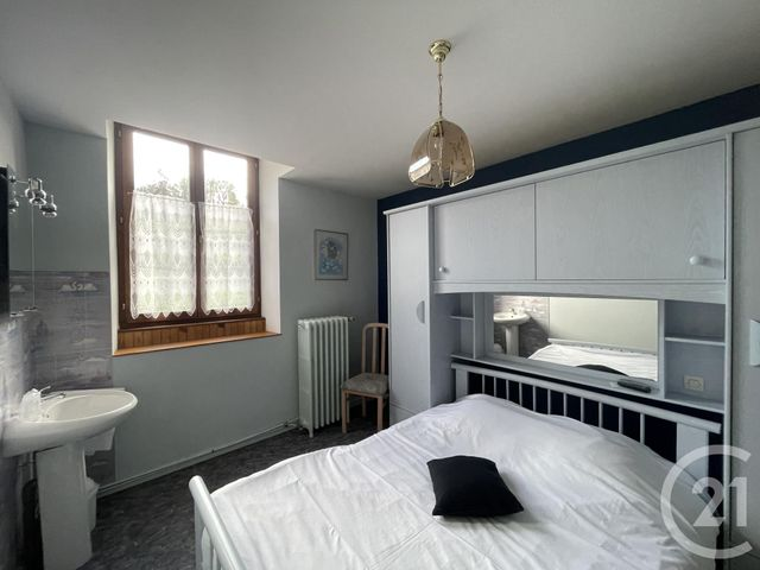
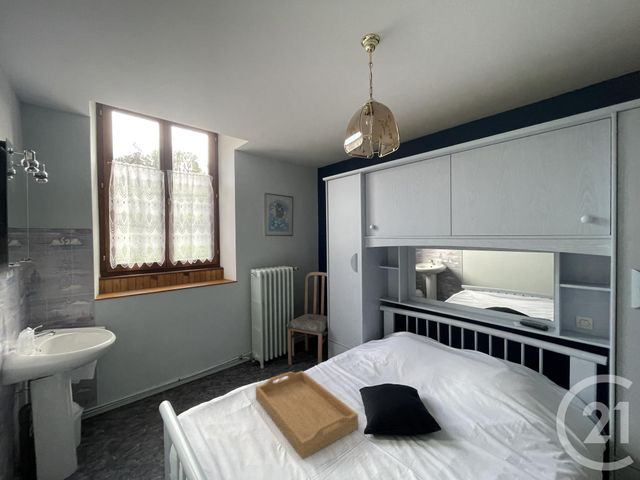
+ serving tray [255,370,359,460]
